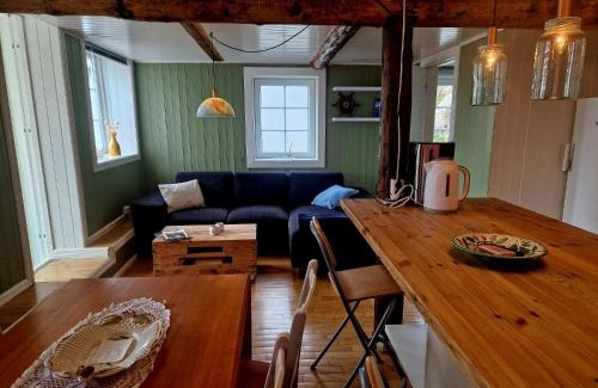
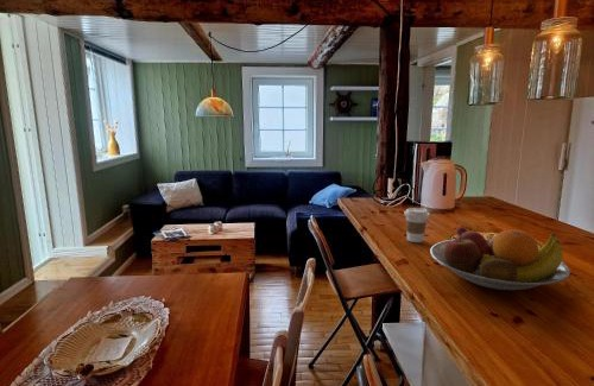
+ coffee cup [403,207,430,243]
+ fruit bowl [429,226,571,291]
